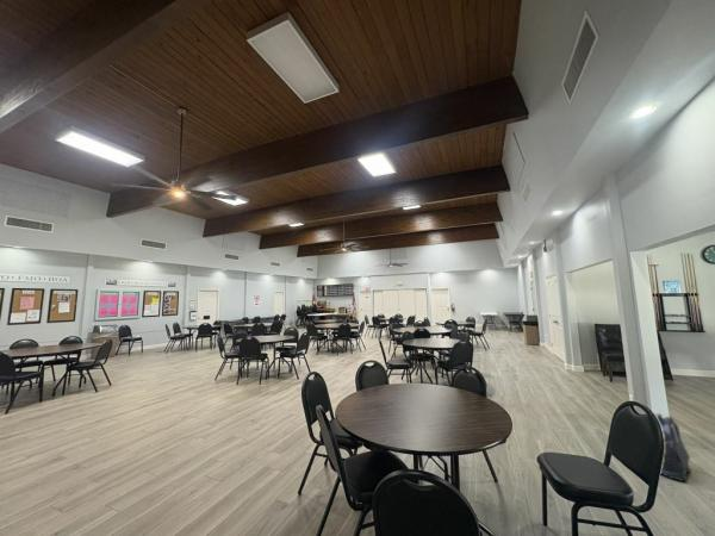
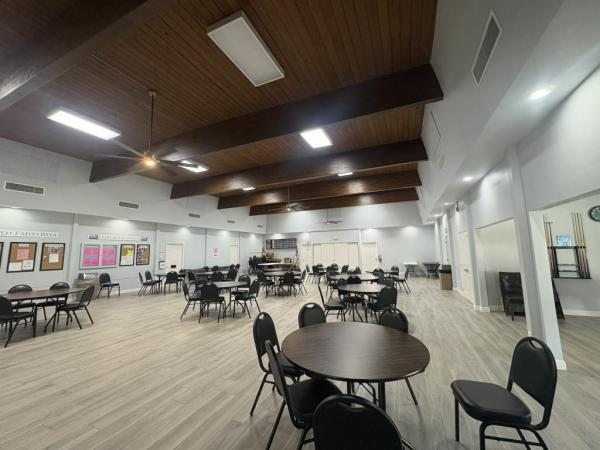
- backpack [654,412,692,482]
